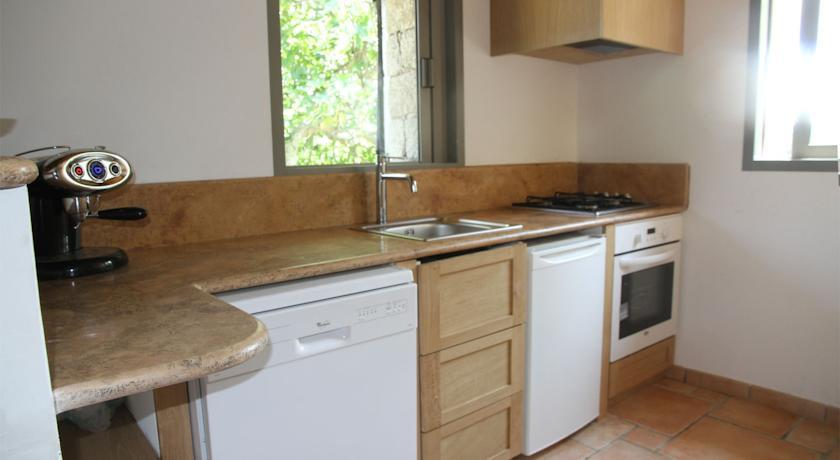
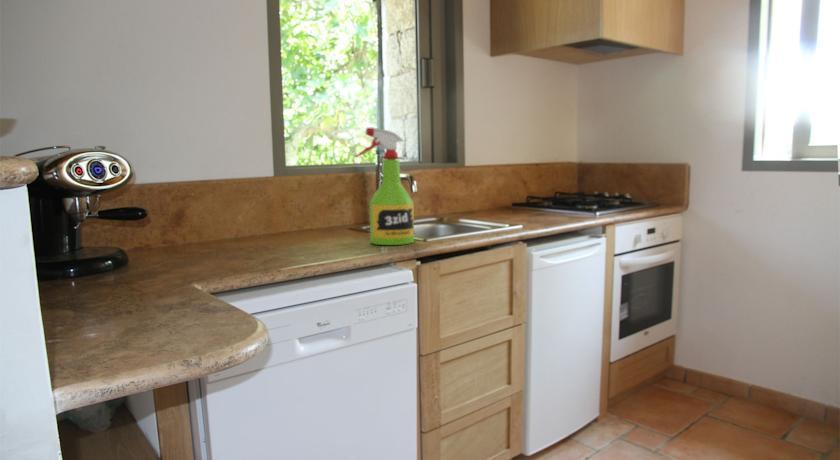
+ spray bottle [354,127,415,246]
